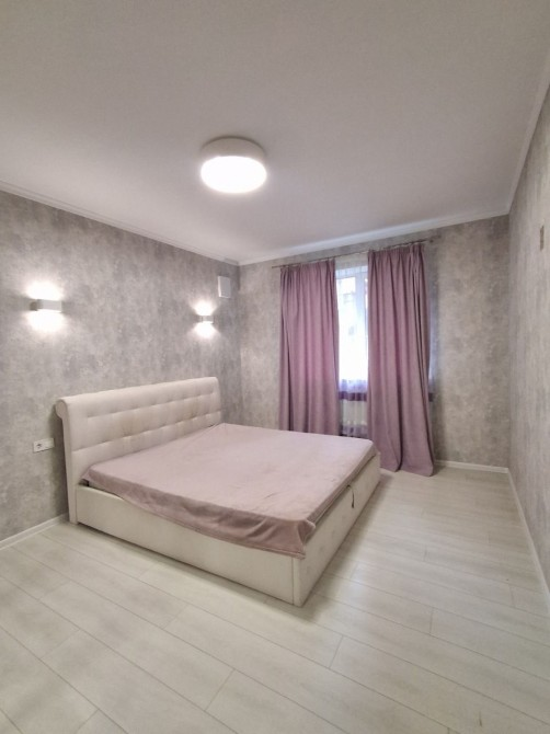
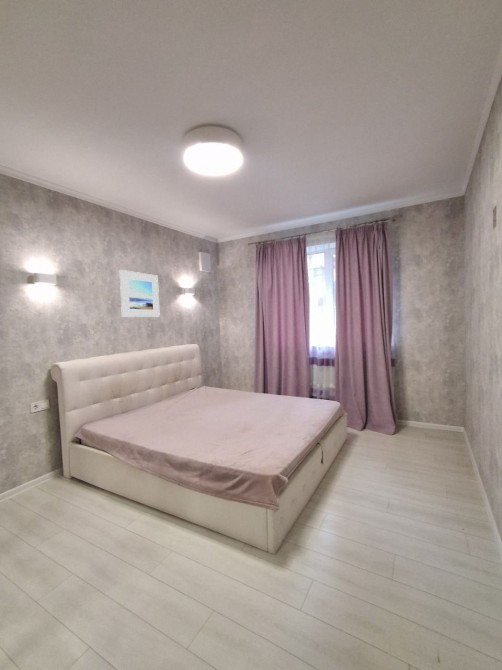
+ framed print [119,269,161,318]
